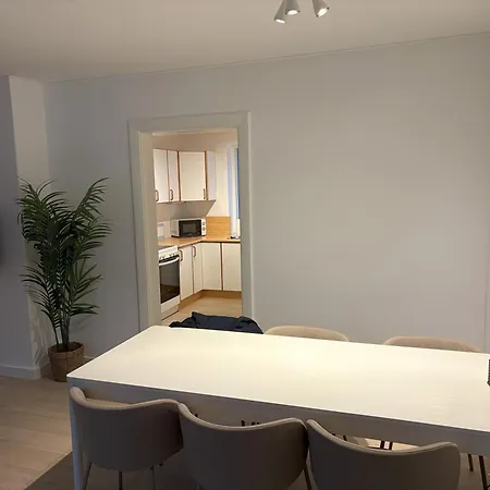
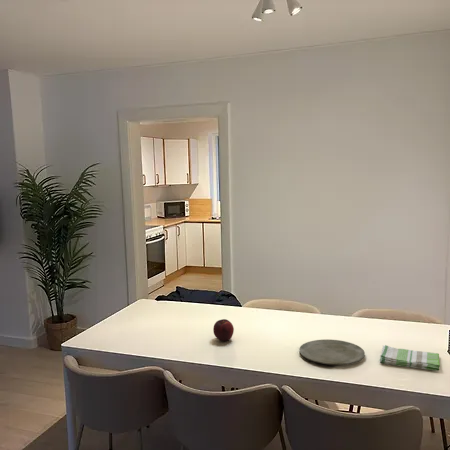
+ fruit [212,318,235,342]
+ plate [298,339,366,366]
+ dish towel [379,344,441,372]
